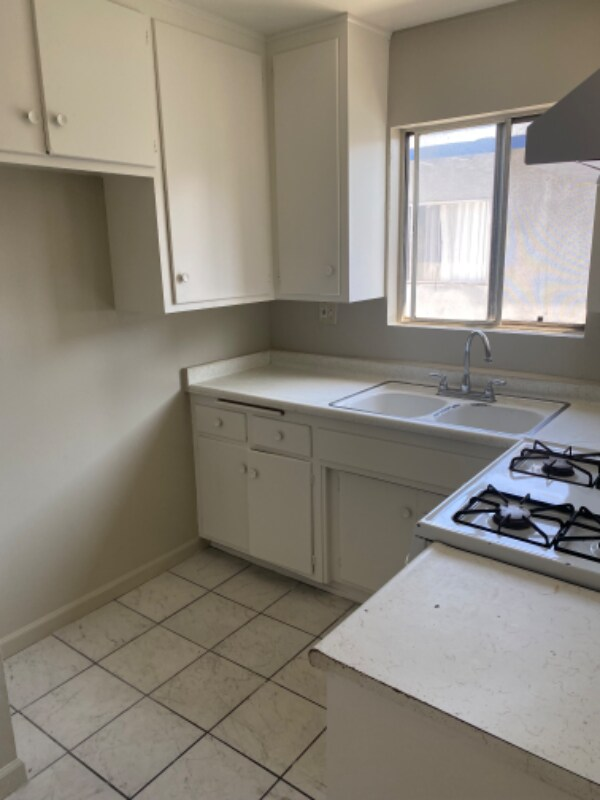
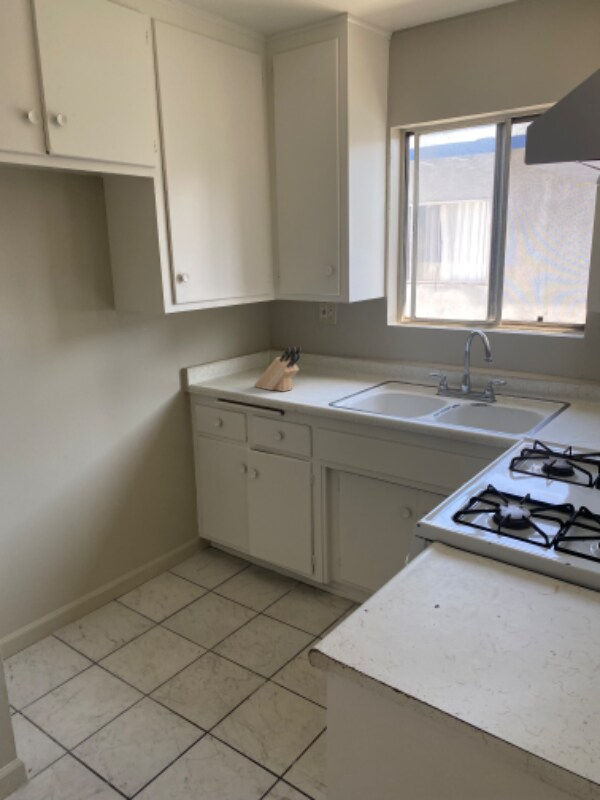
+ knife block [253,345,302,393]
